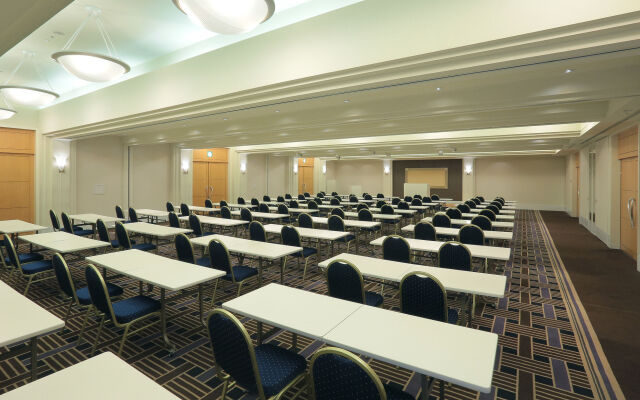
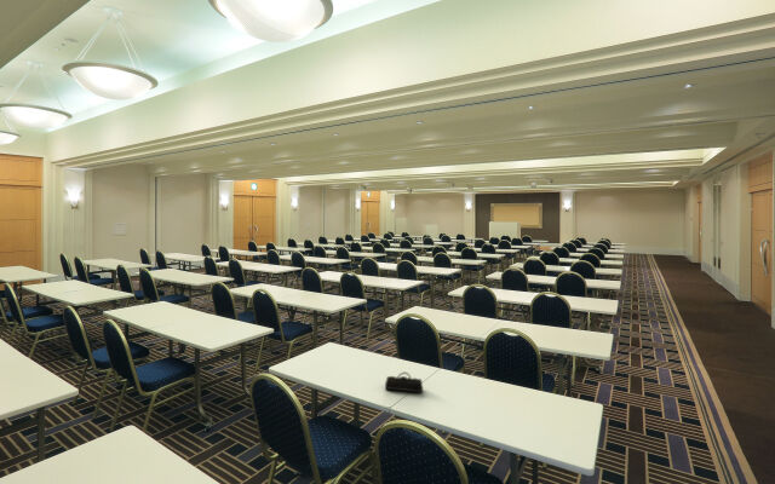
+ pencil case [384,371,424,394]
